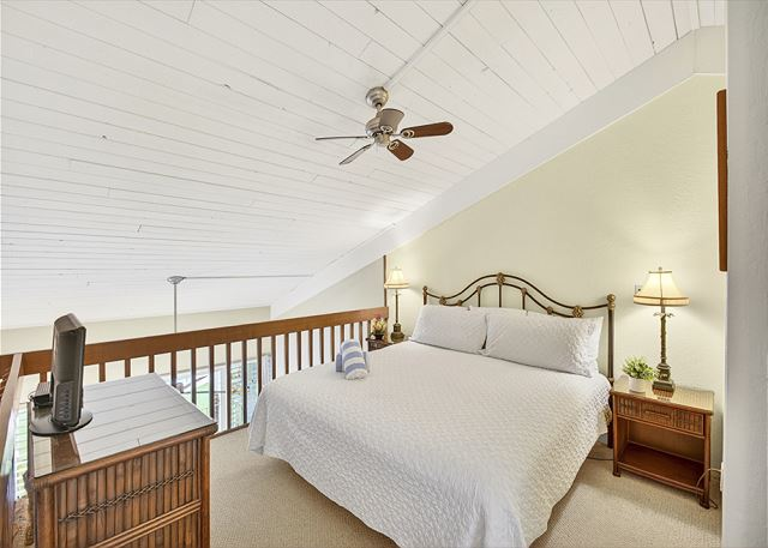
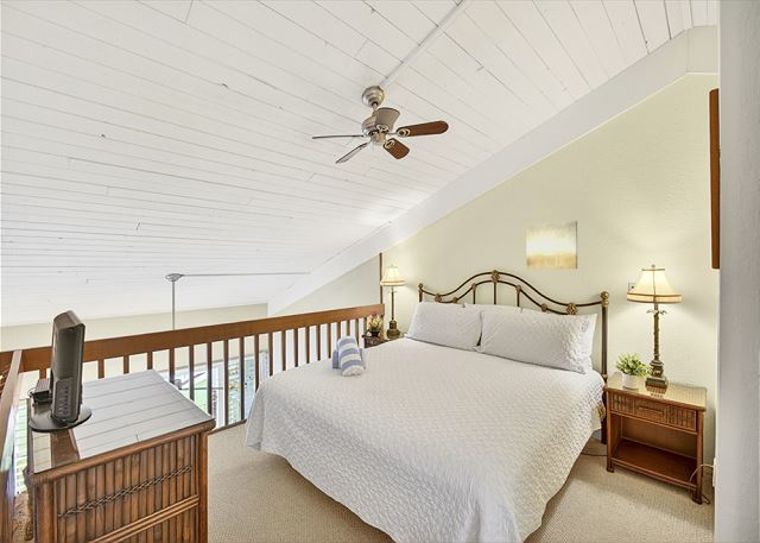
+ wall art [526,220,578,271]
